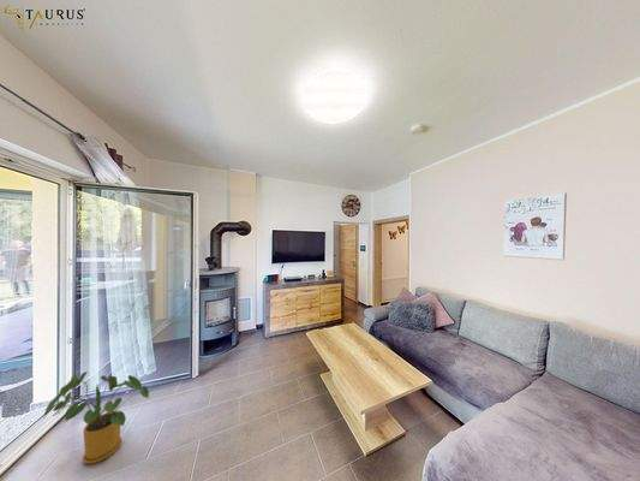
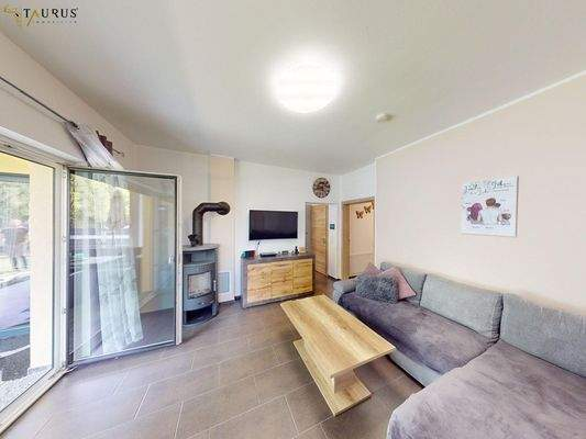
- house plant [42,370,150,464]
